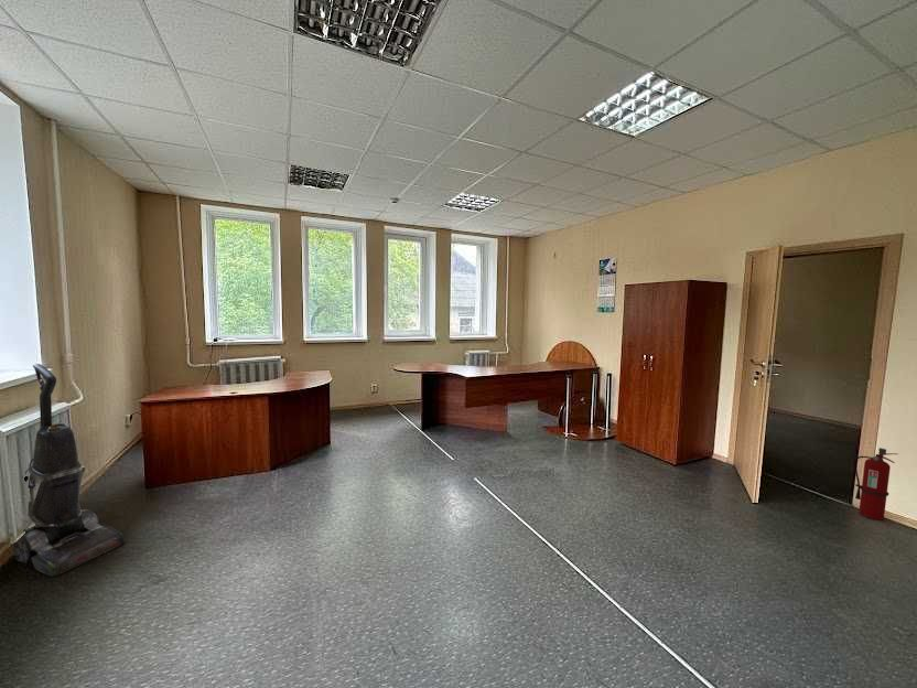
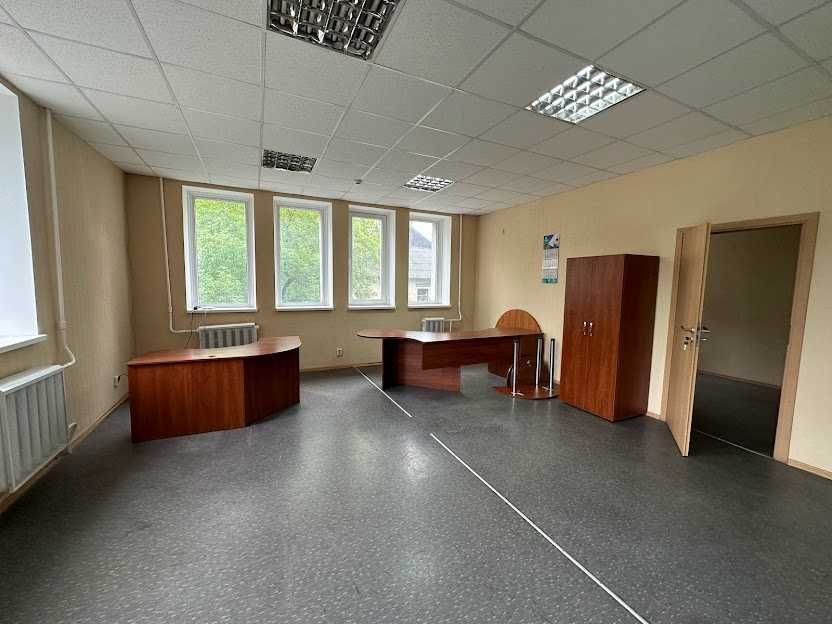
- fire extinguisher [853,447,898,522]
- vacuum cleaner [12,363,126,578]
